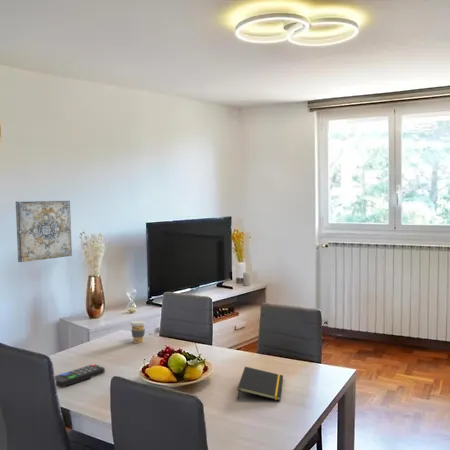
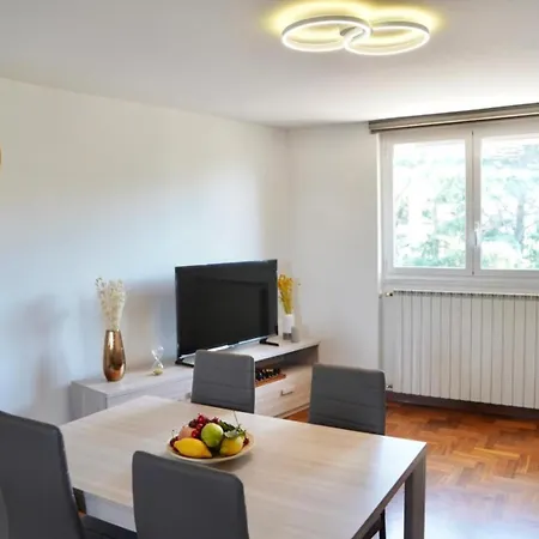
- notepad [236,366,284,402]
- coffee cup [129,319,147,344]
- wall art [15,200,73,263]
- remote control [54,363,106,388]
